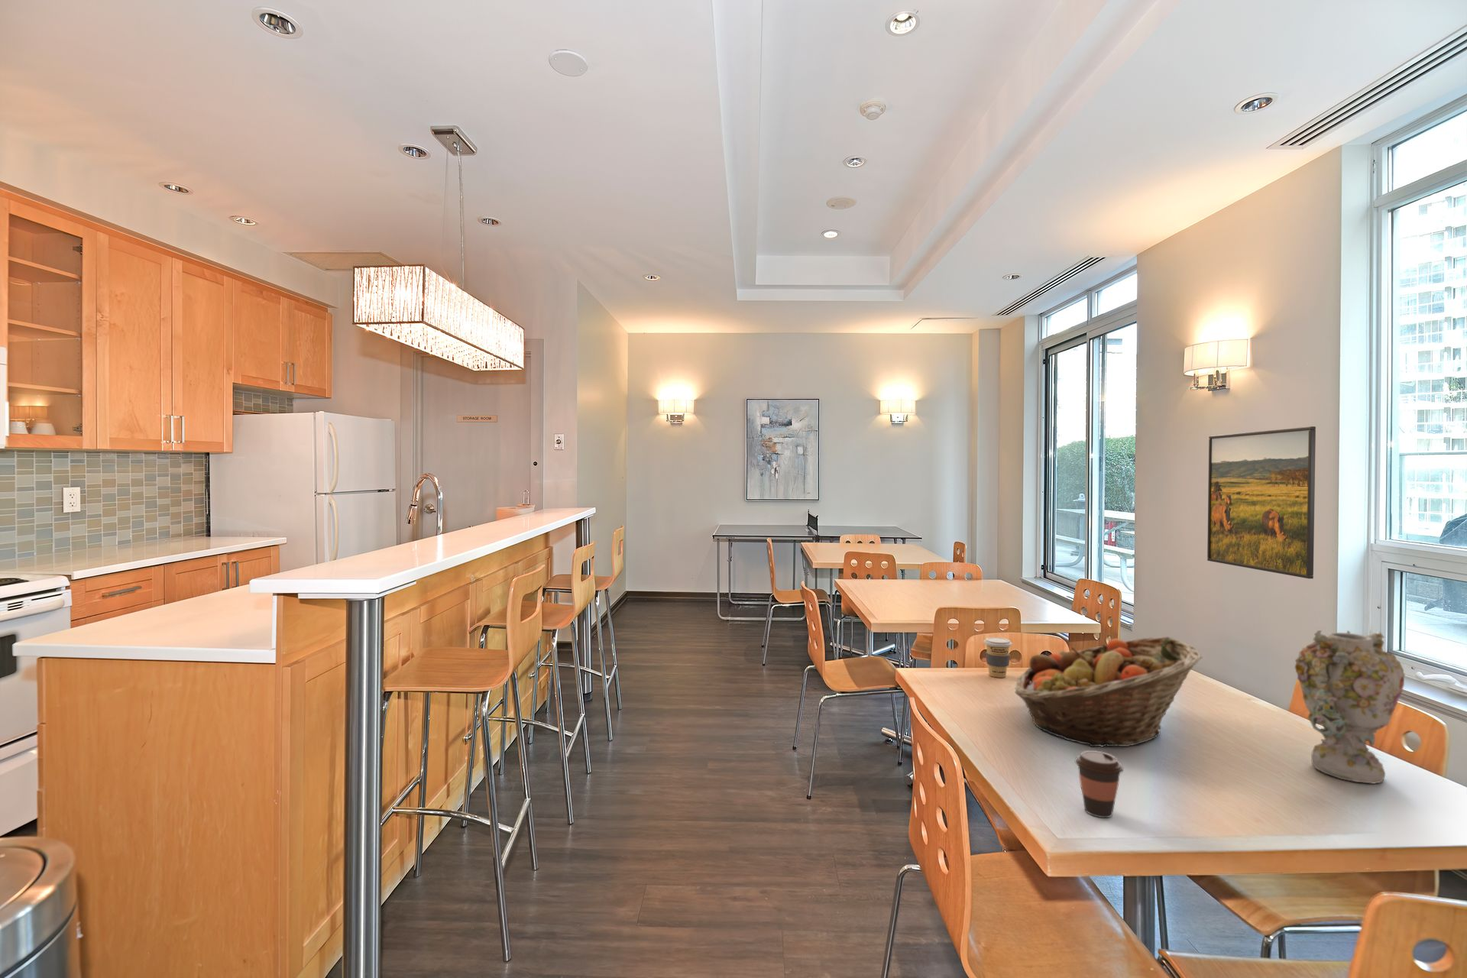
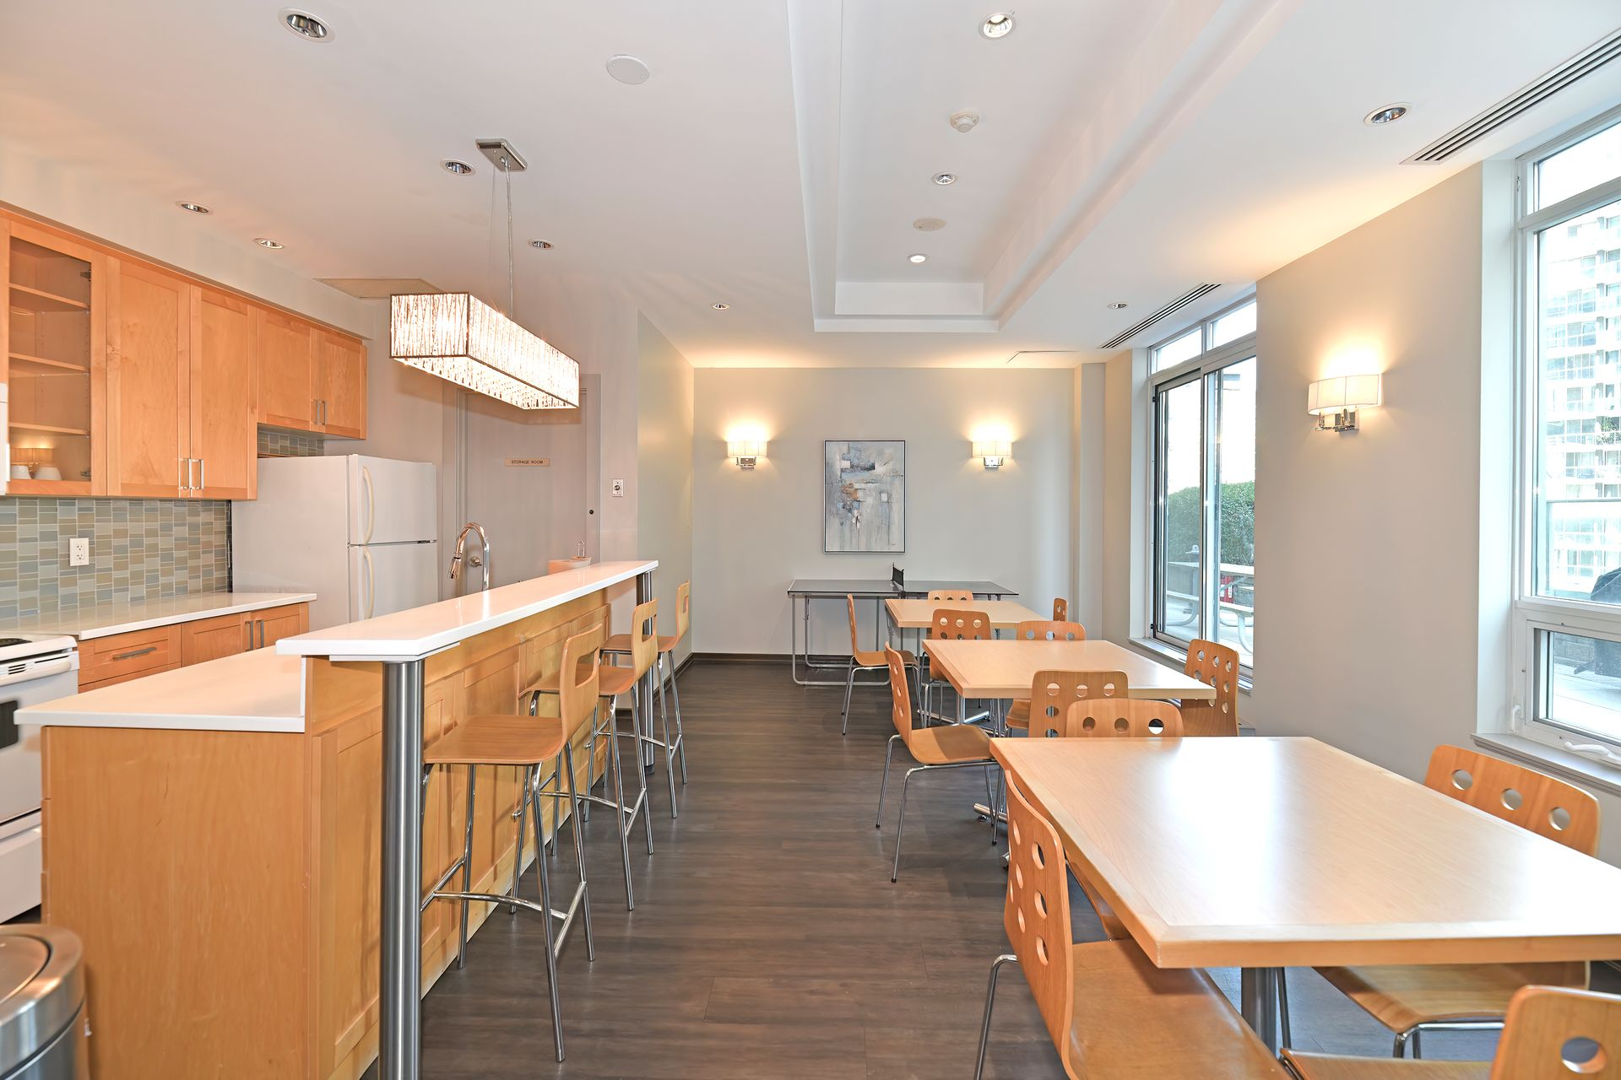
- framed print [1206,426,1316,580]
- vase [1295,630,1406,785]
- fruit basket [1014,635,1204,748]
- coffee cup [1074,750,1124,819]
- coffee cup [983,636,1013,679]
